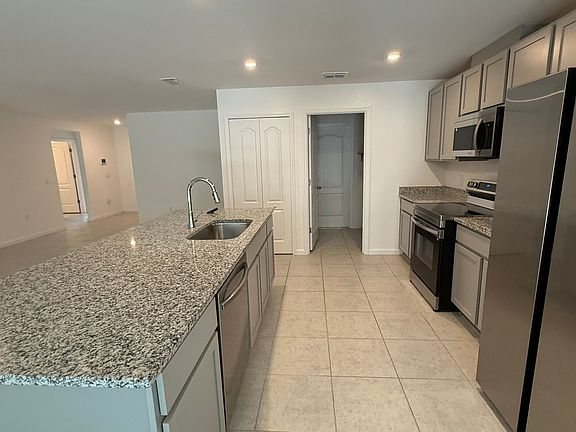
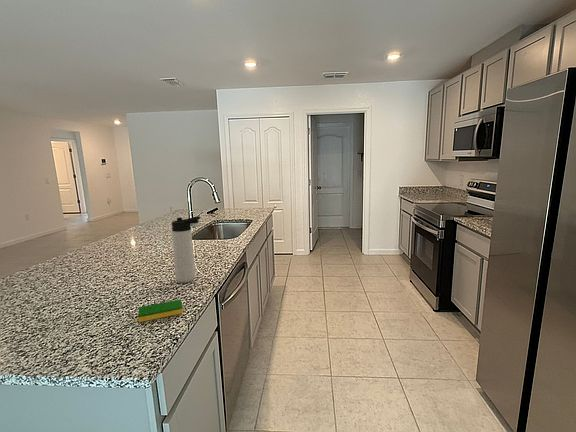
+ dish sponge [137,299,184,323]
+ thermos bottle [171,215,201,284]
